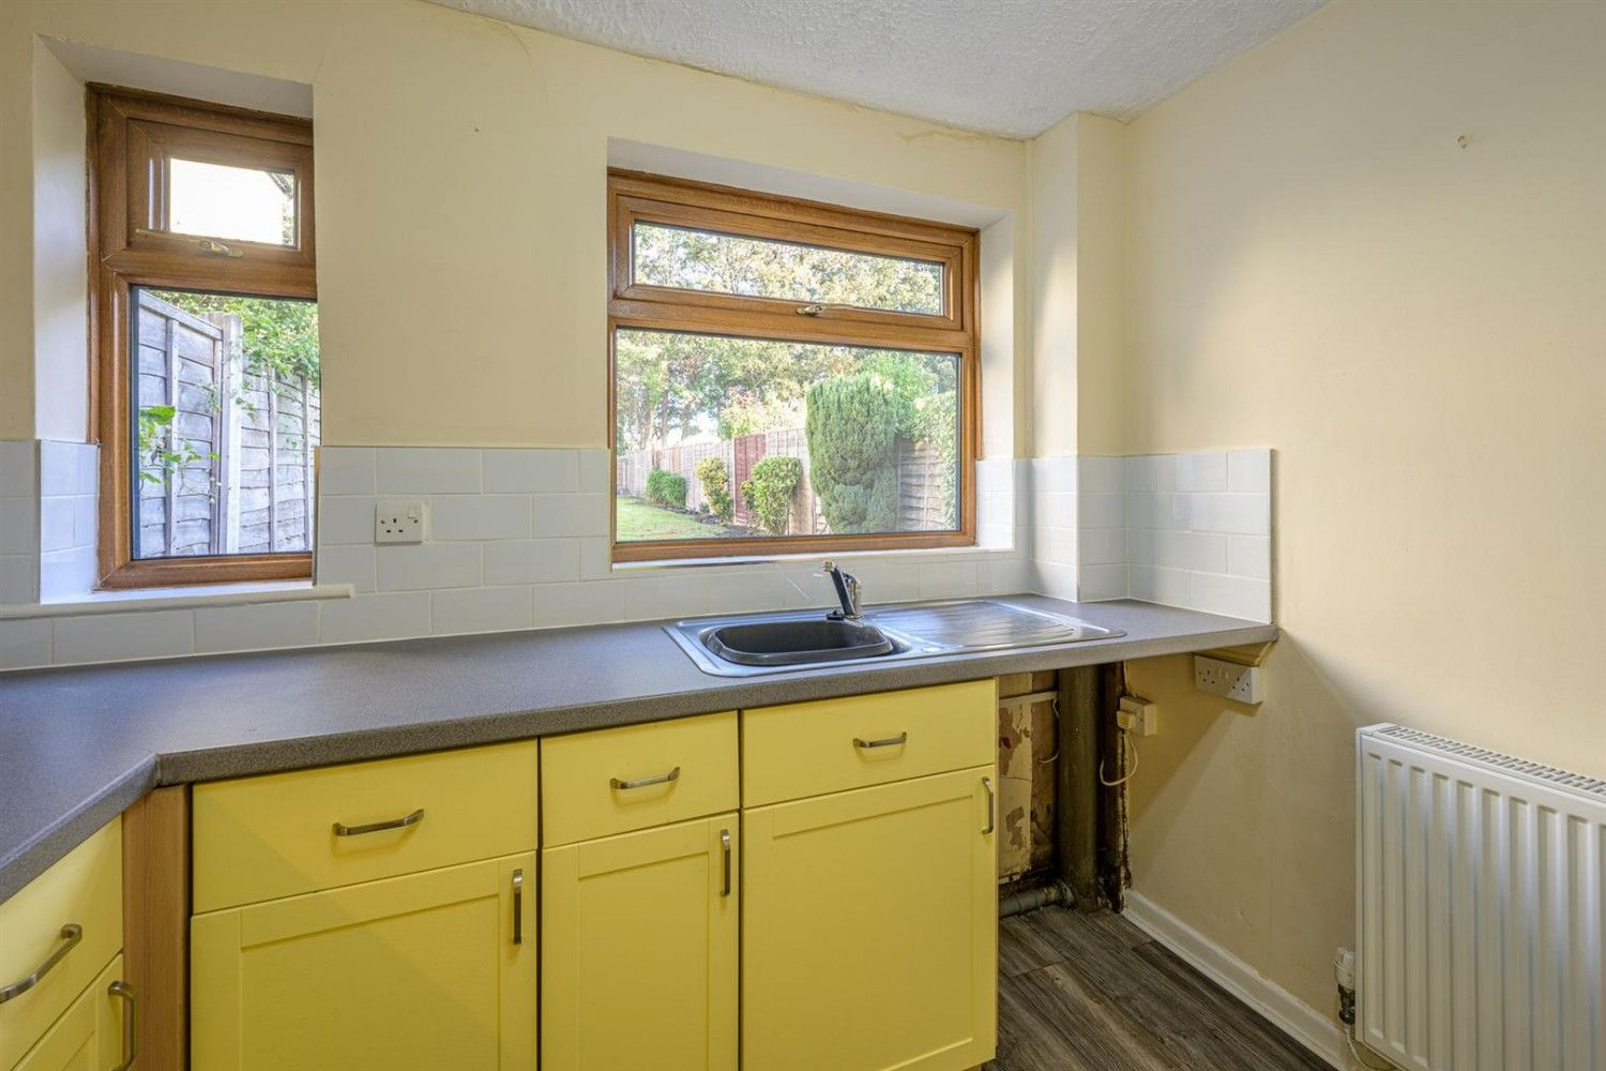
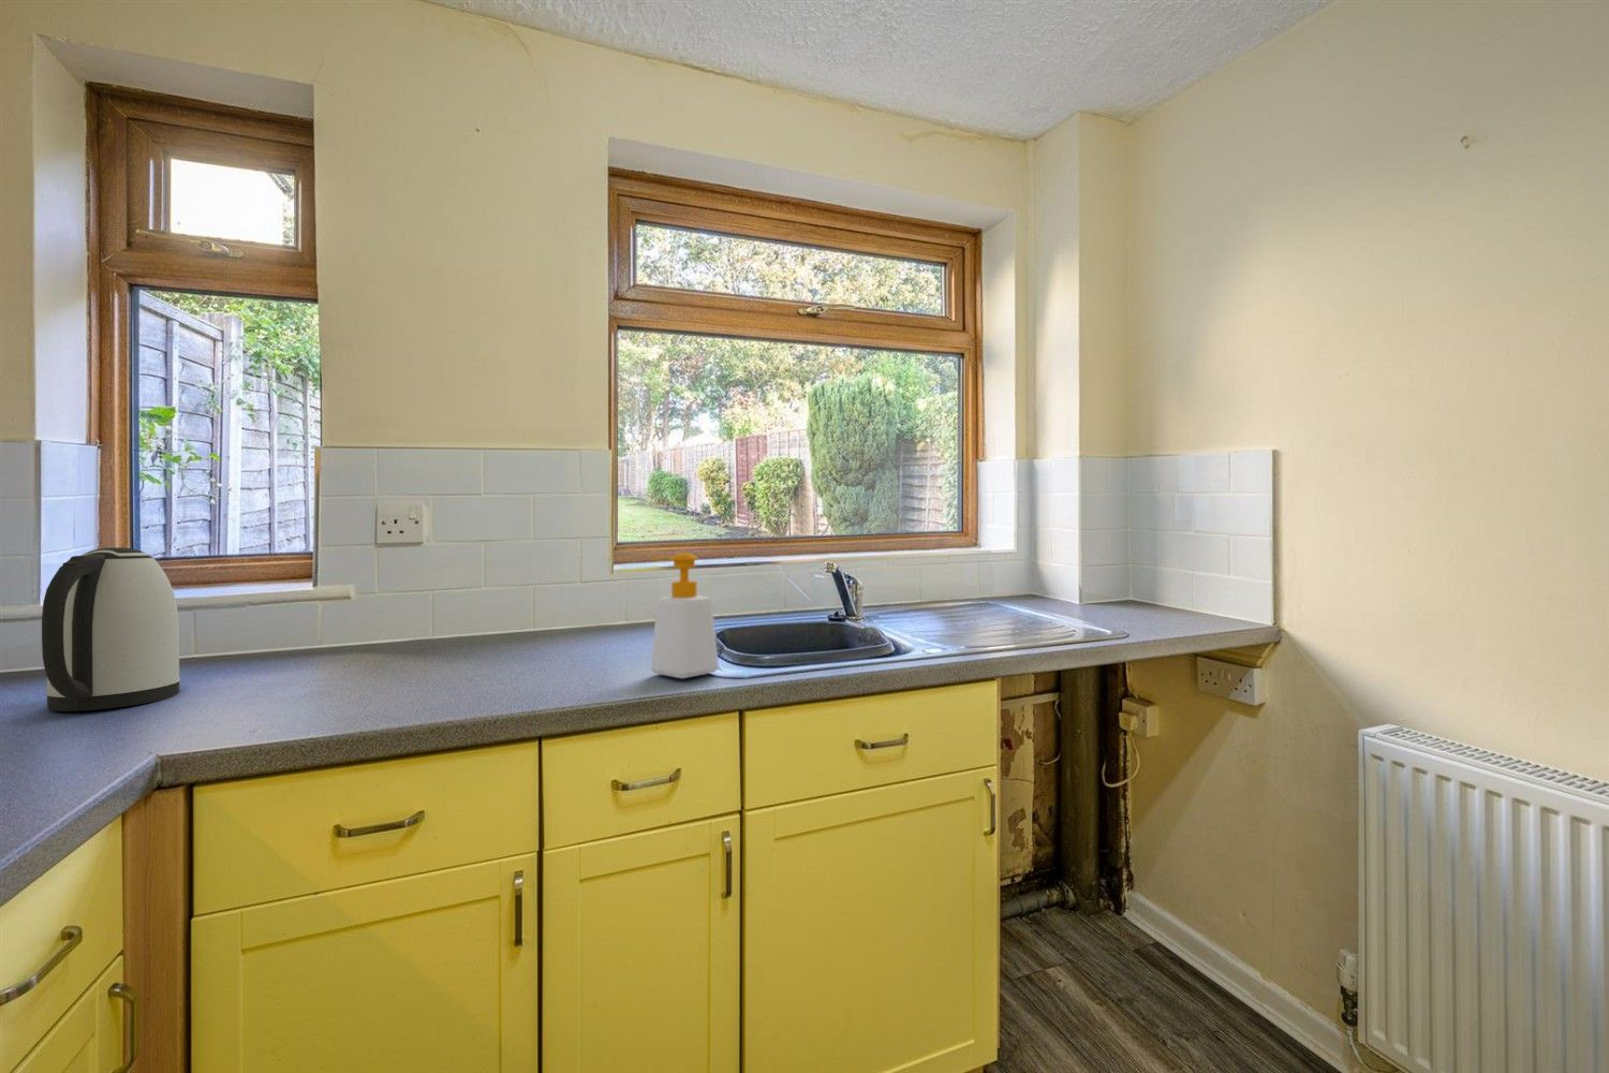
+ soap bottle [650,552,720,679]
+ kettle [41,546,181,713]
